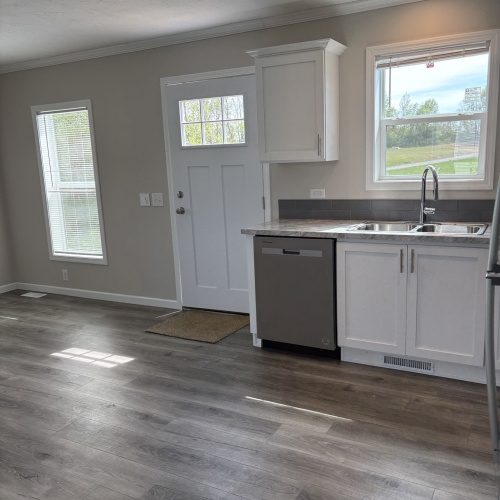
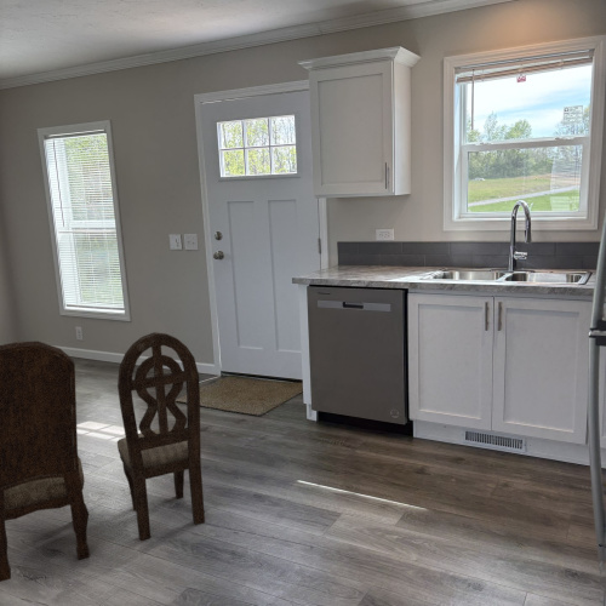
+ dining chair [0,331,206,583]
